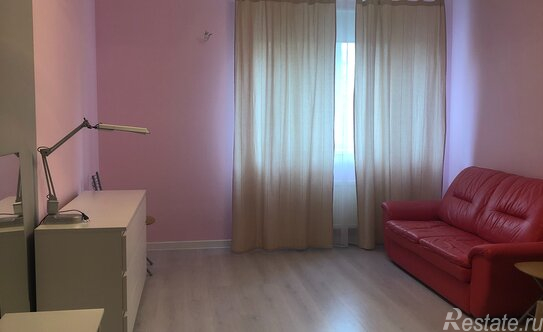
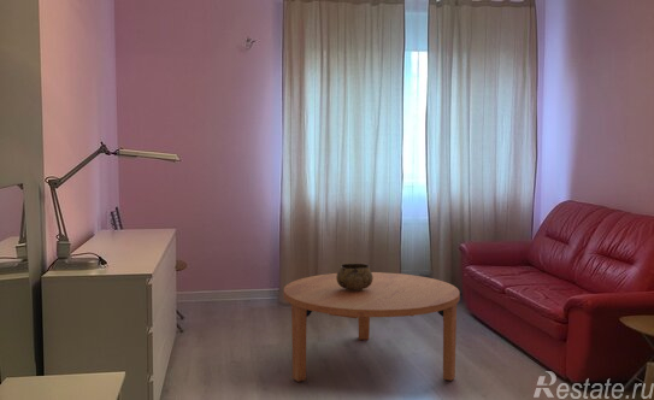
+ coffee table [283,271,461,383]
+ decorative bowl [336,263,373,292]
